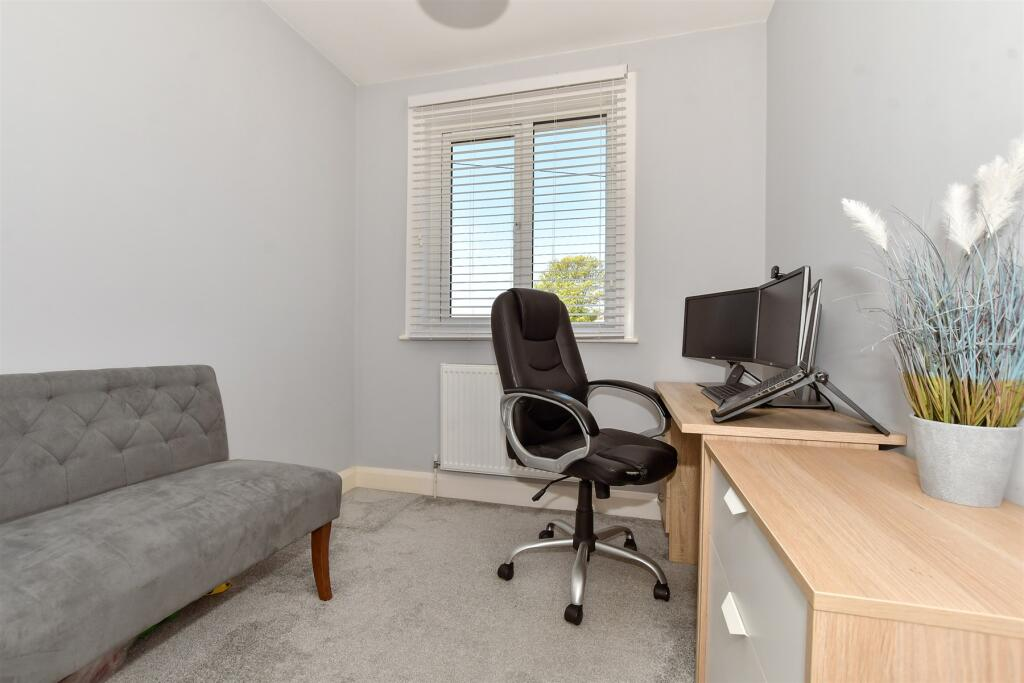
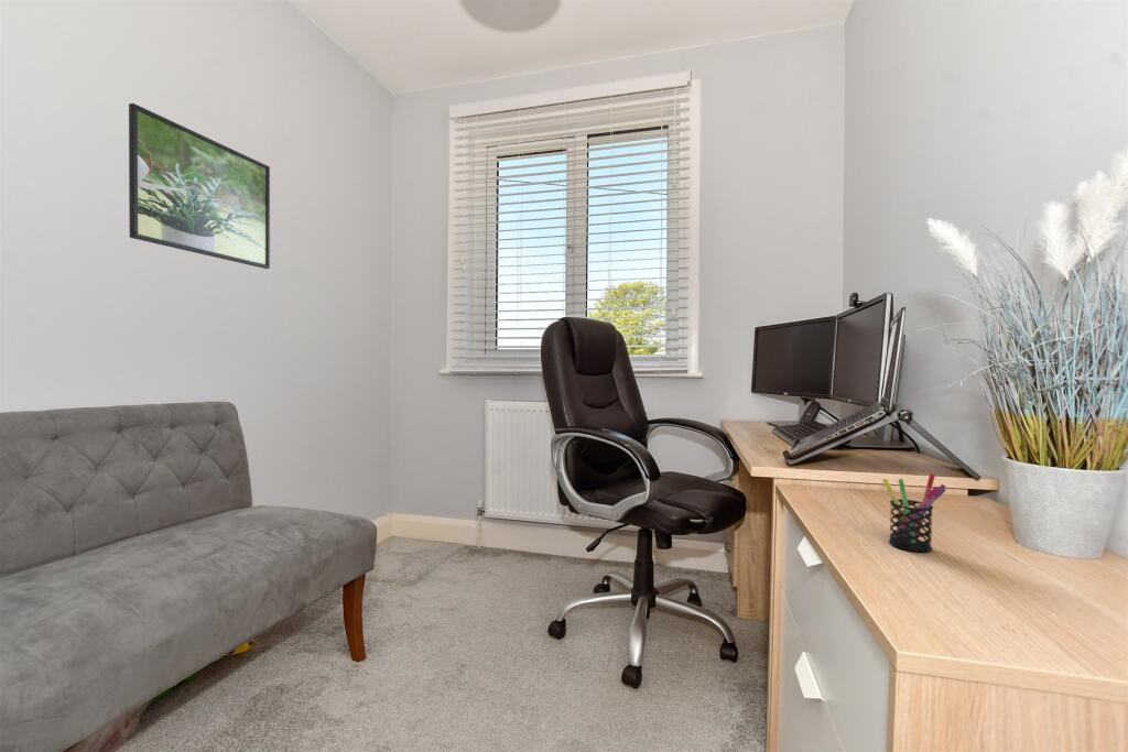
+ pen holder [881,472,947,553]
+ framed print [128,102,271,270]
